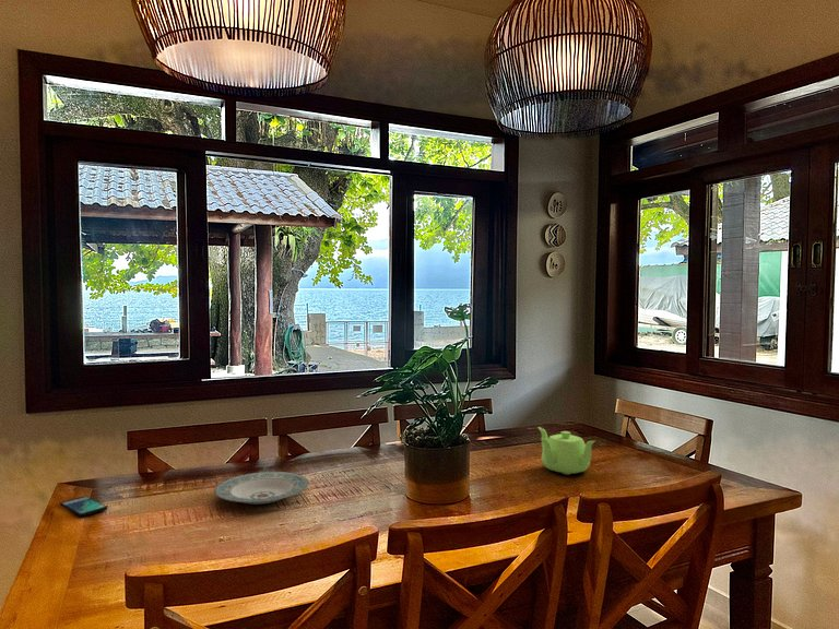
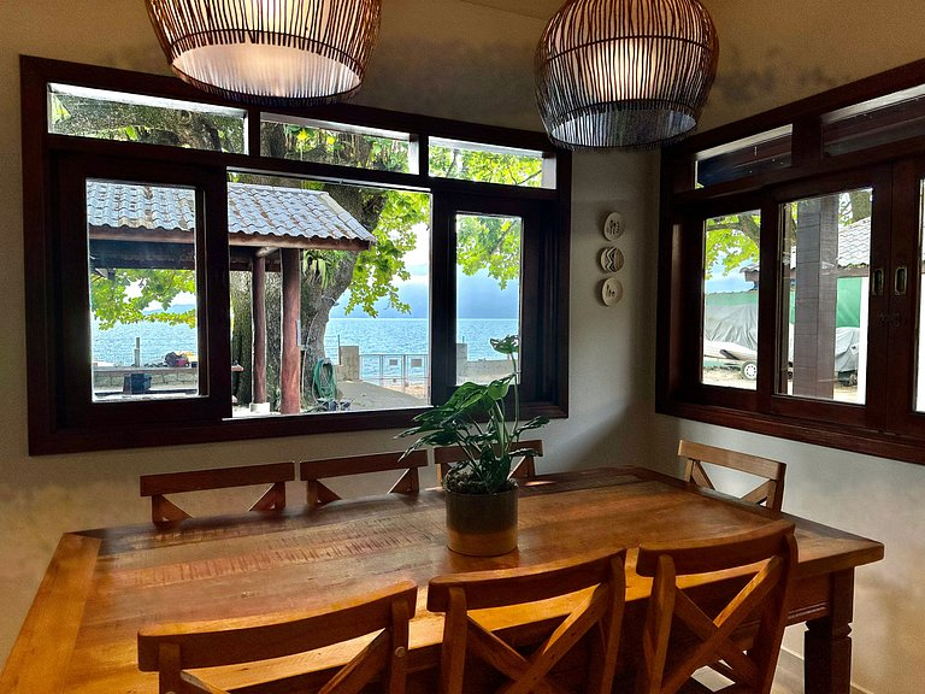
- smartphone [59,495,108,518]
- teapot [536,426,596,476]
- plate [213,471,310,506]
